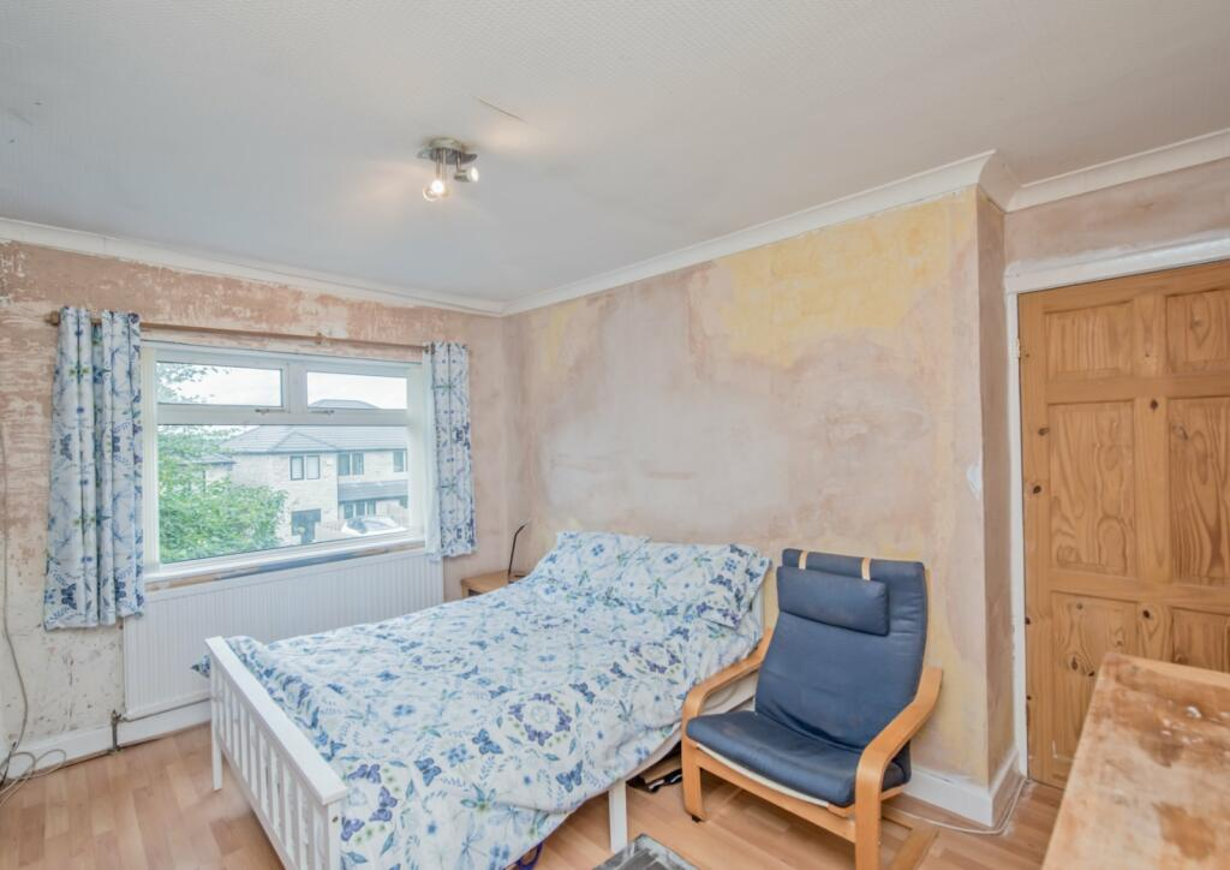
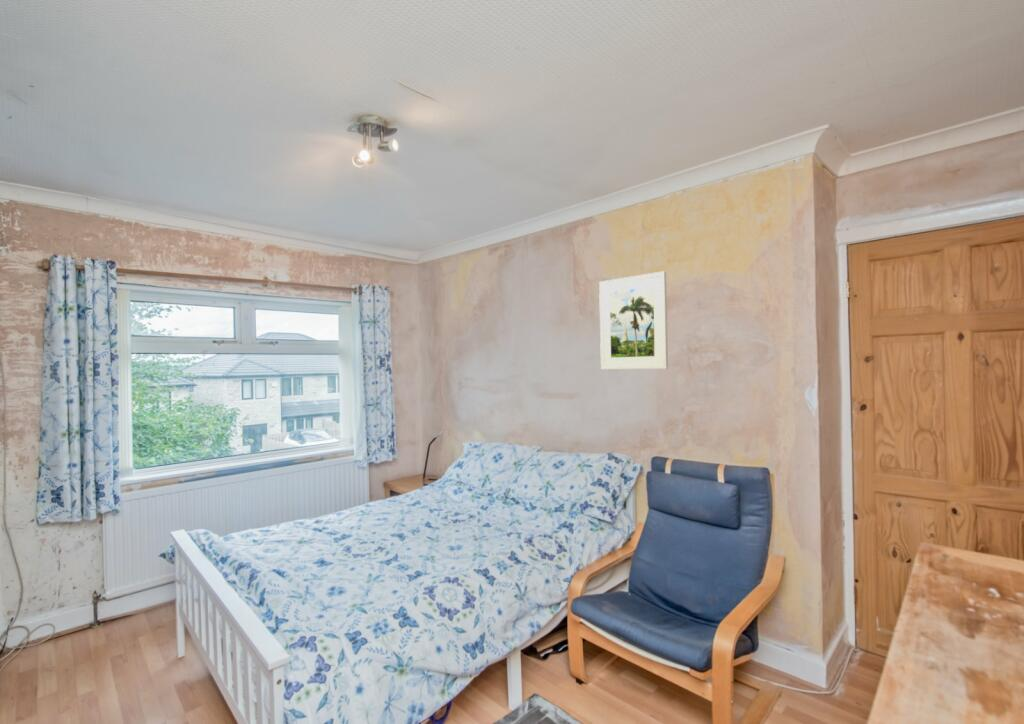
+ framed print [598,270,669,370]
